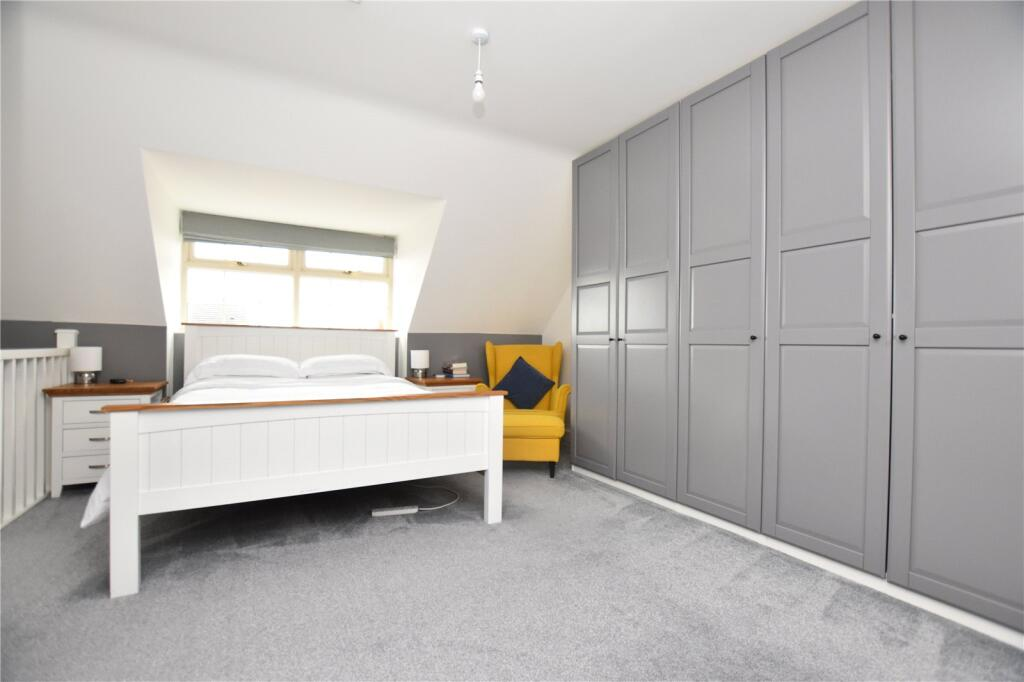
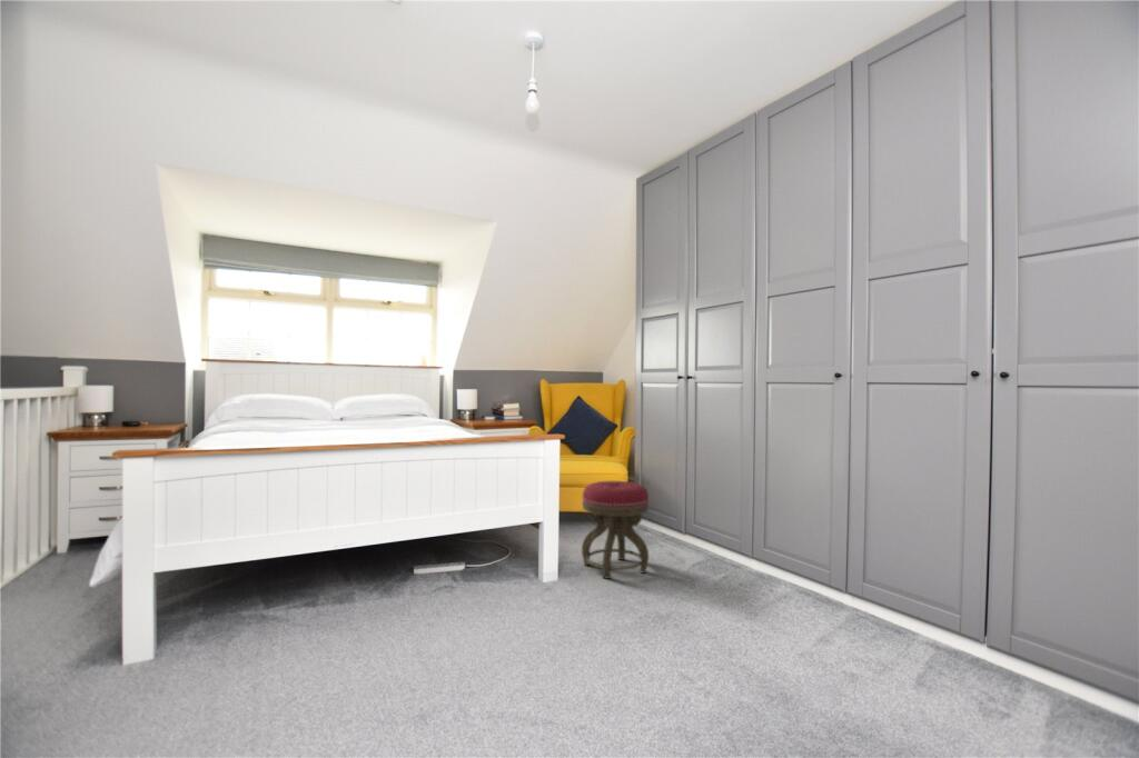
+ stool [581,480,650,580]
